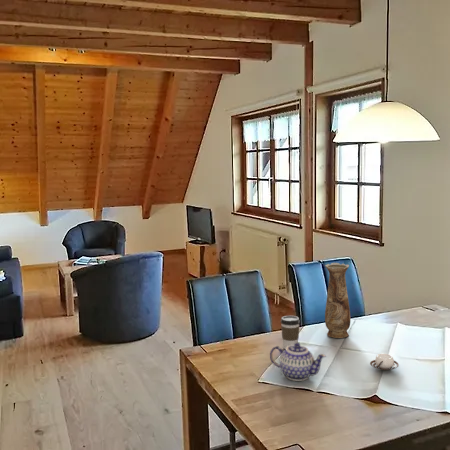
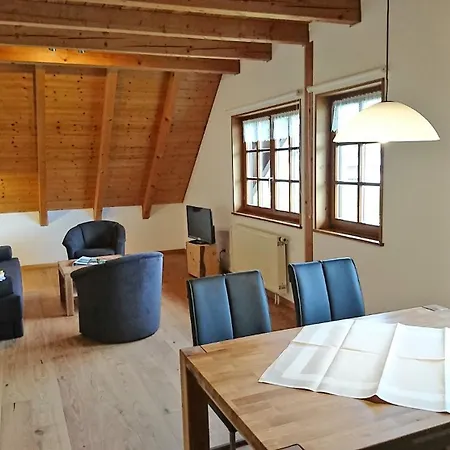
- coffee cup [280,315,301,350]
- vase [324,262,351,339]
- teapot [269,342,327,382]
- cup [369,353,400,371]
